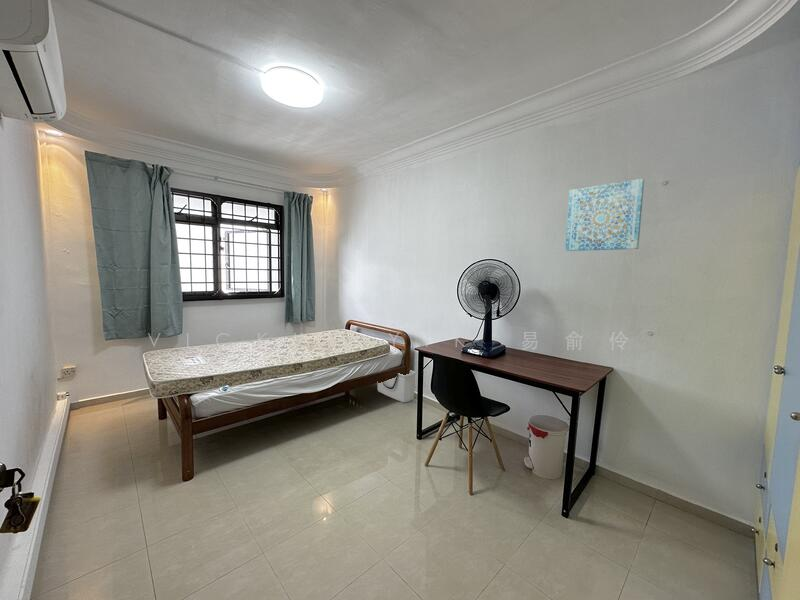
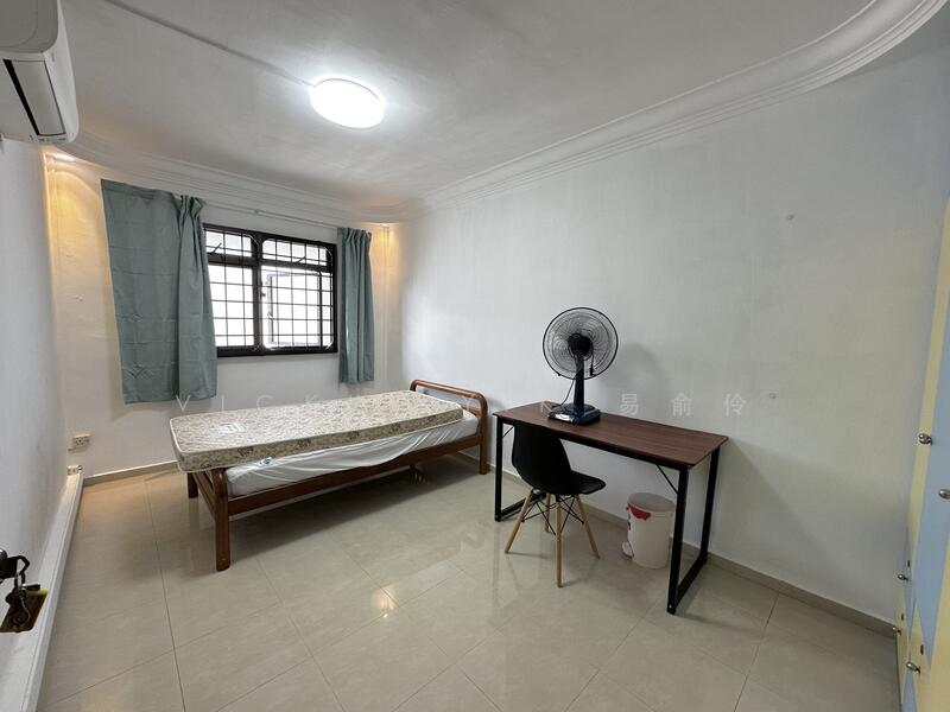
- storage bin [377,369,417,404]
- wall art [564,178,645,252]
